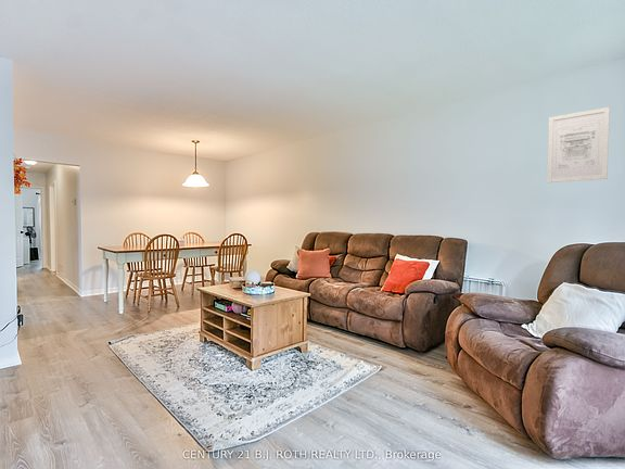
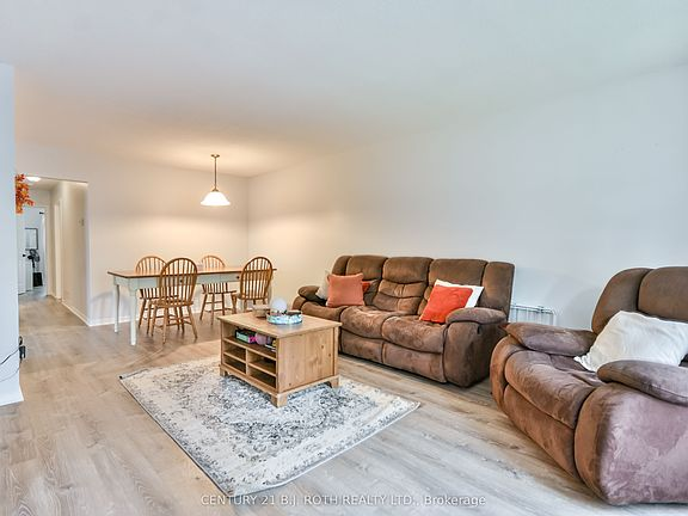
- wall art [546,106,611,183]
